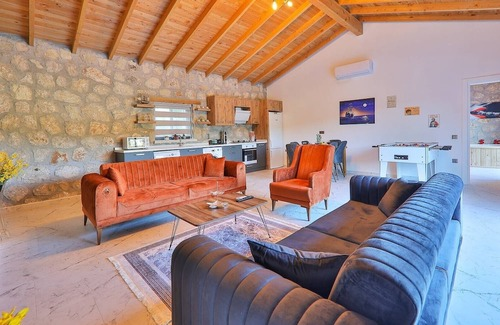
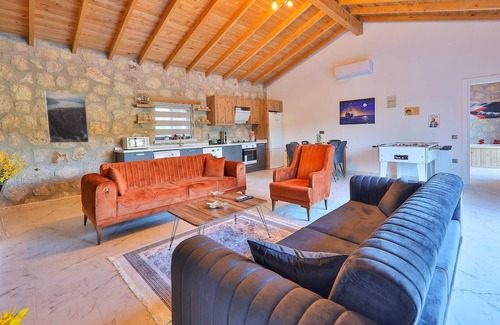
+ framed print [44,90,90,144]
